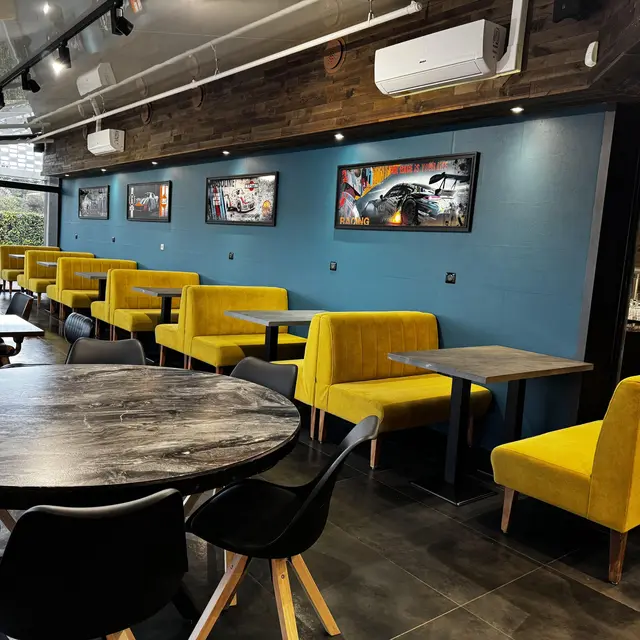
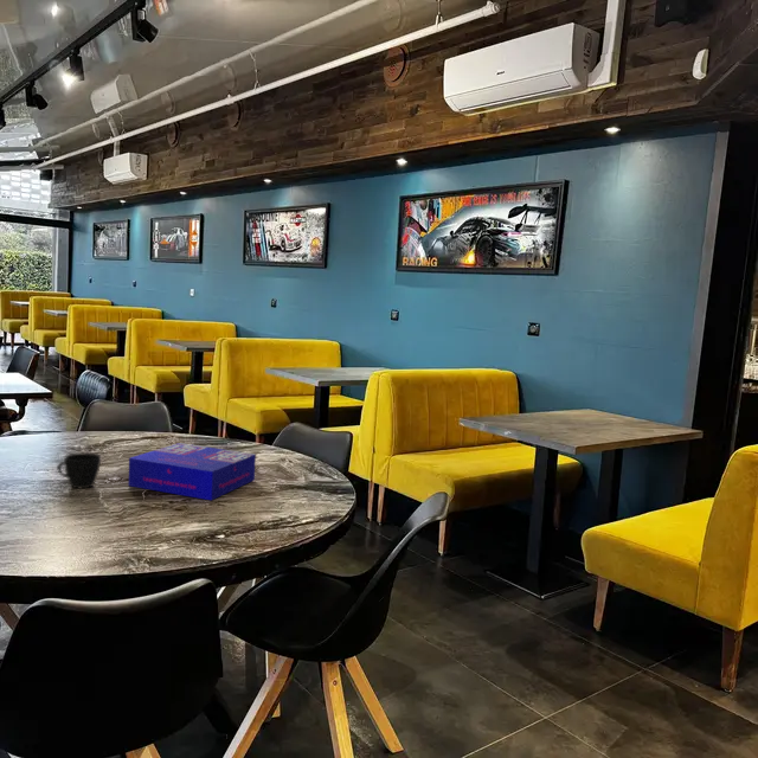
+ board game [128,442,257,501]
+ cup [56,451,102,489]
